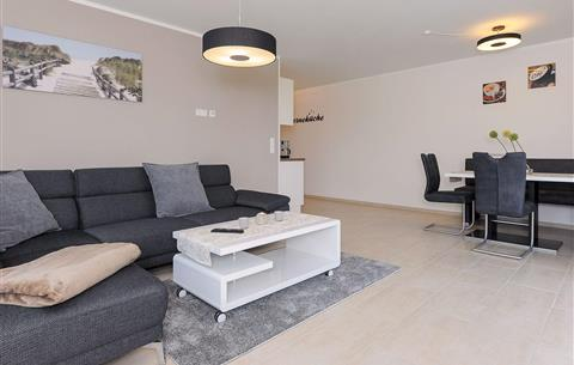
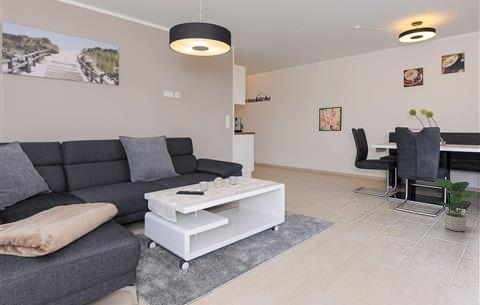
+ potted plant [433,178,479,232]
+ wall art [318,106,343,132]
